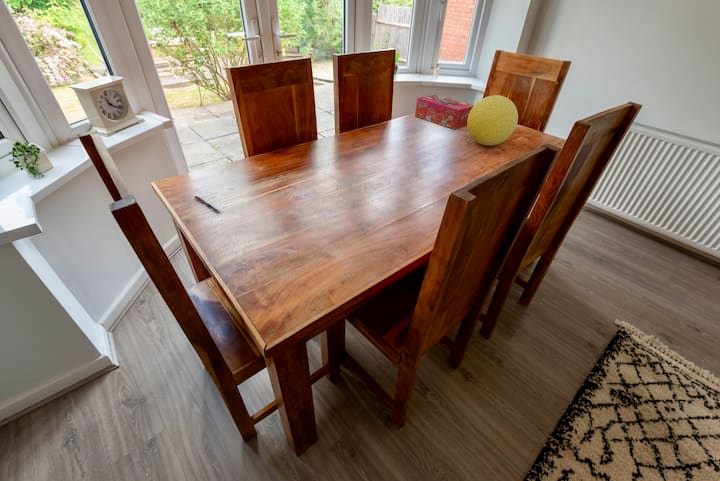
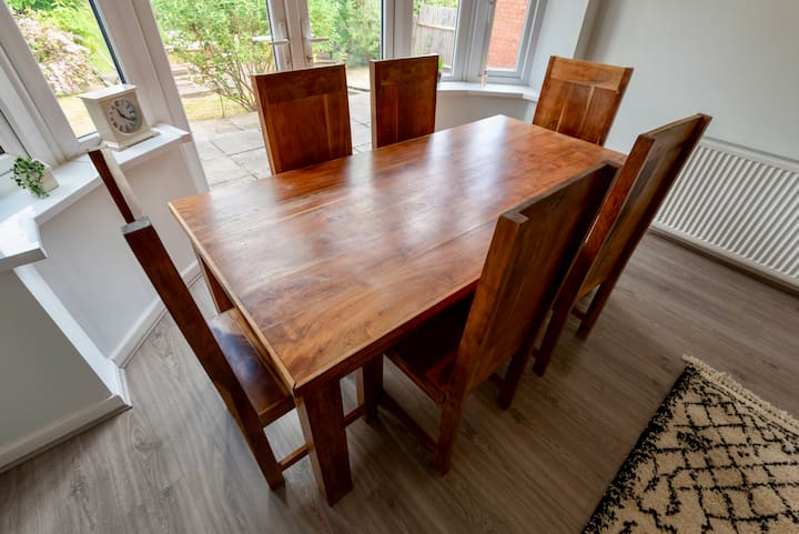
- decorative ball [466,94,519,146]
- tissue box [414,94,474,130]
- pen [193,195,222,214]
